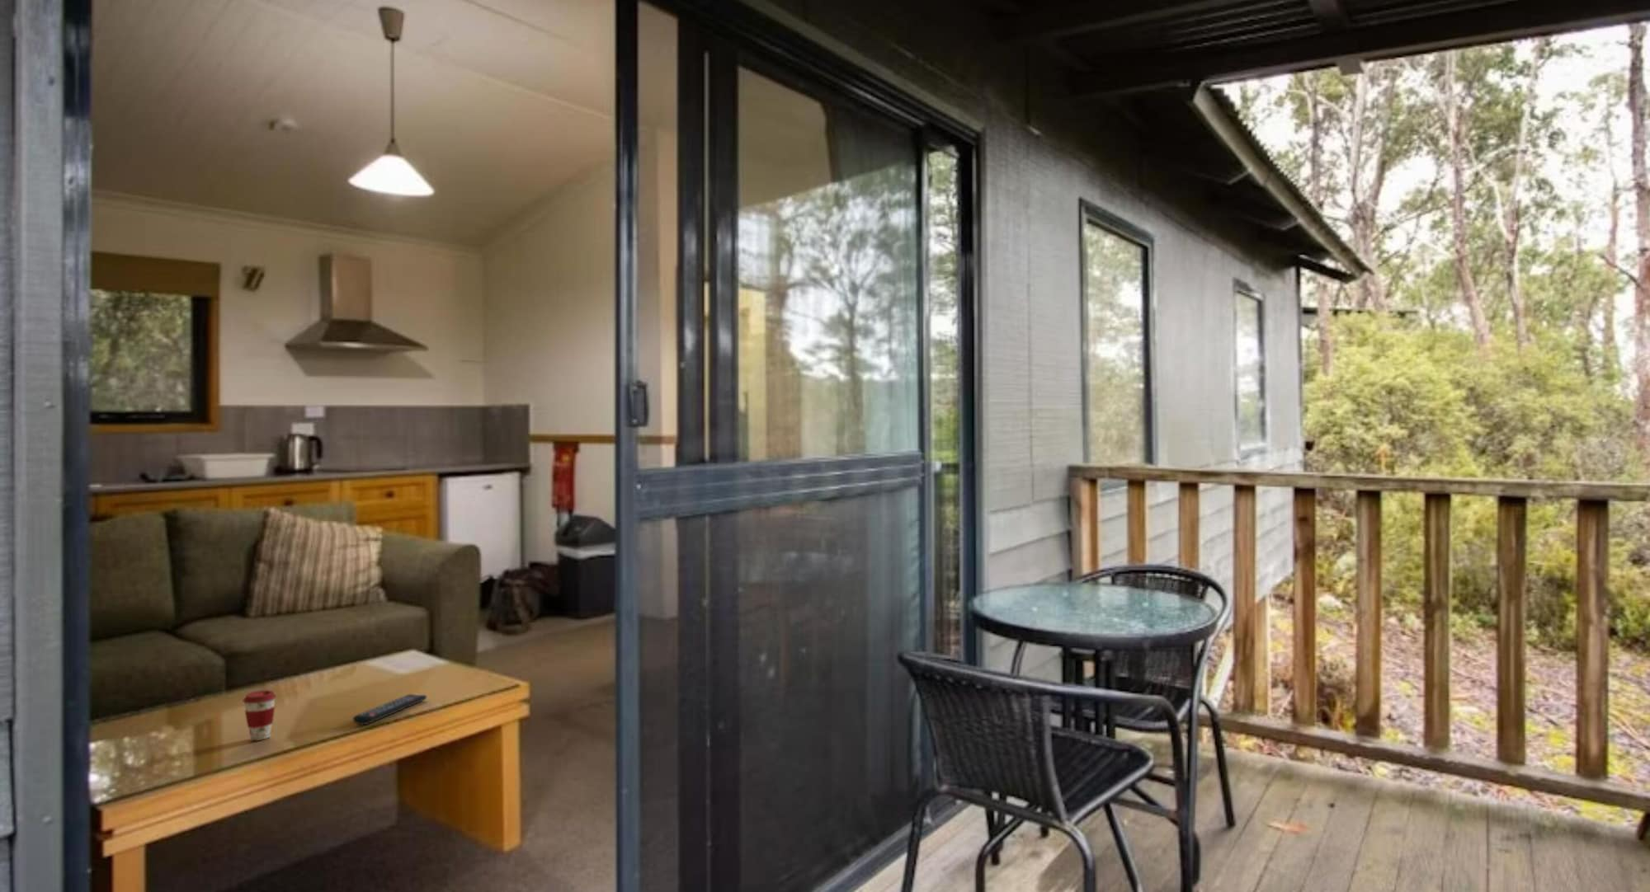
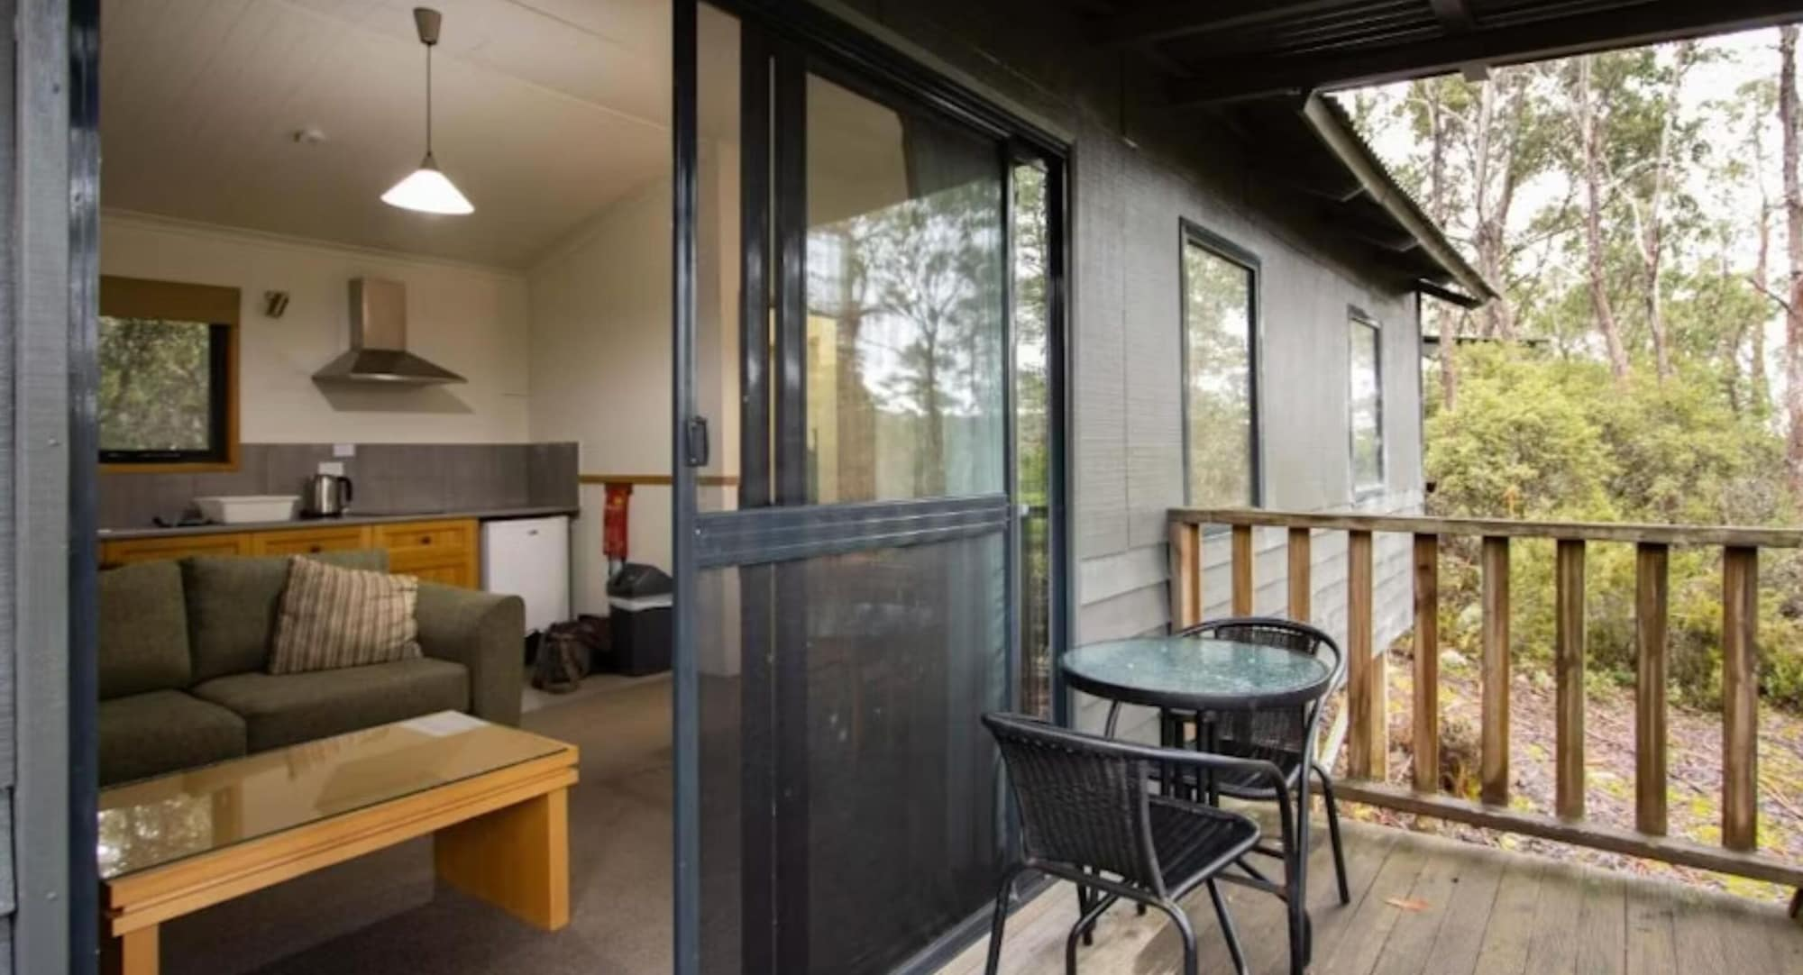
- remote control [352,693,428,725]
- coffee cup [242,689,277,742]
